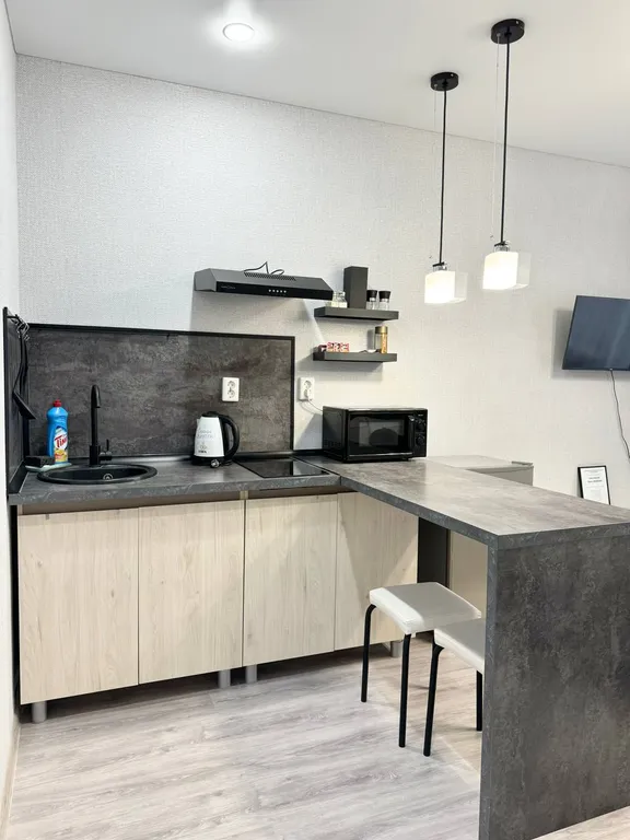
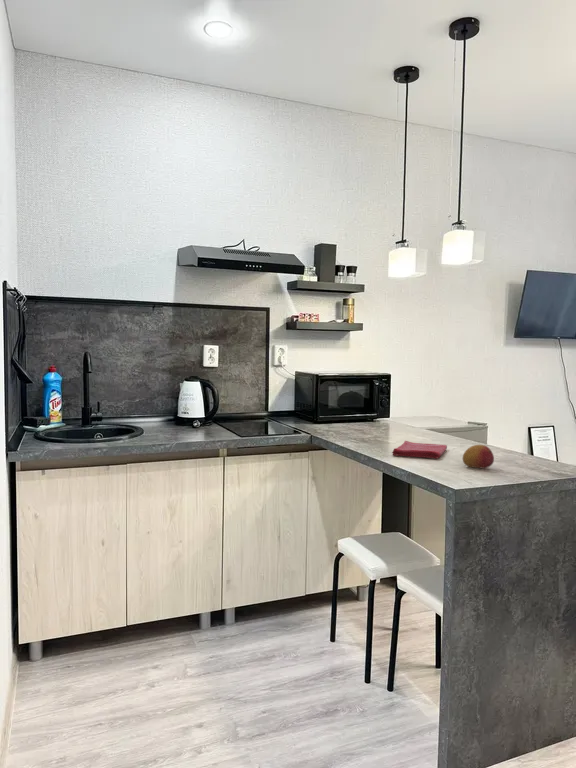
+ fruit [462,444,495,470]
+ dish towel [391,440,448,459]
